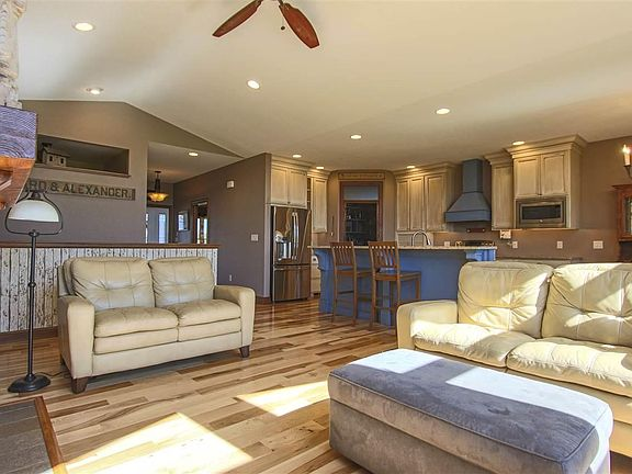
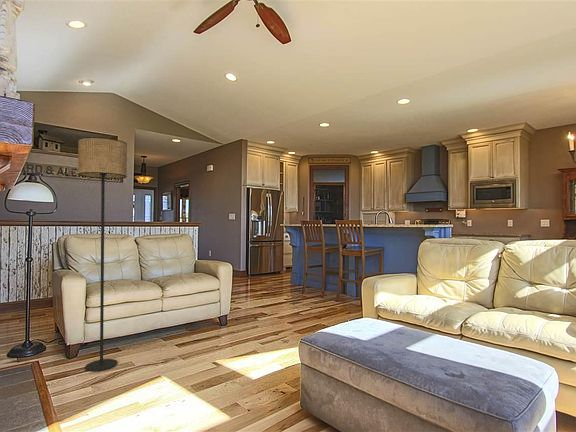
+ floor lamp [77,136,128,372]
